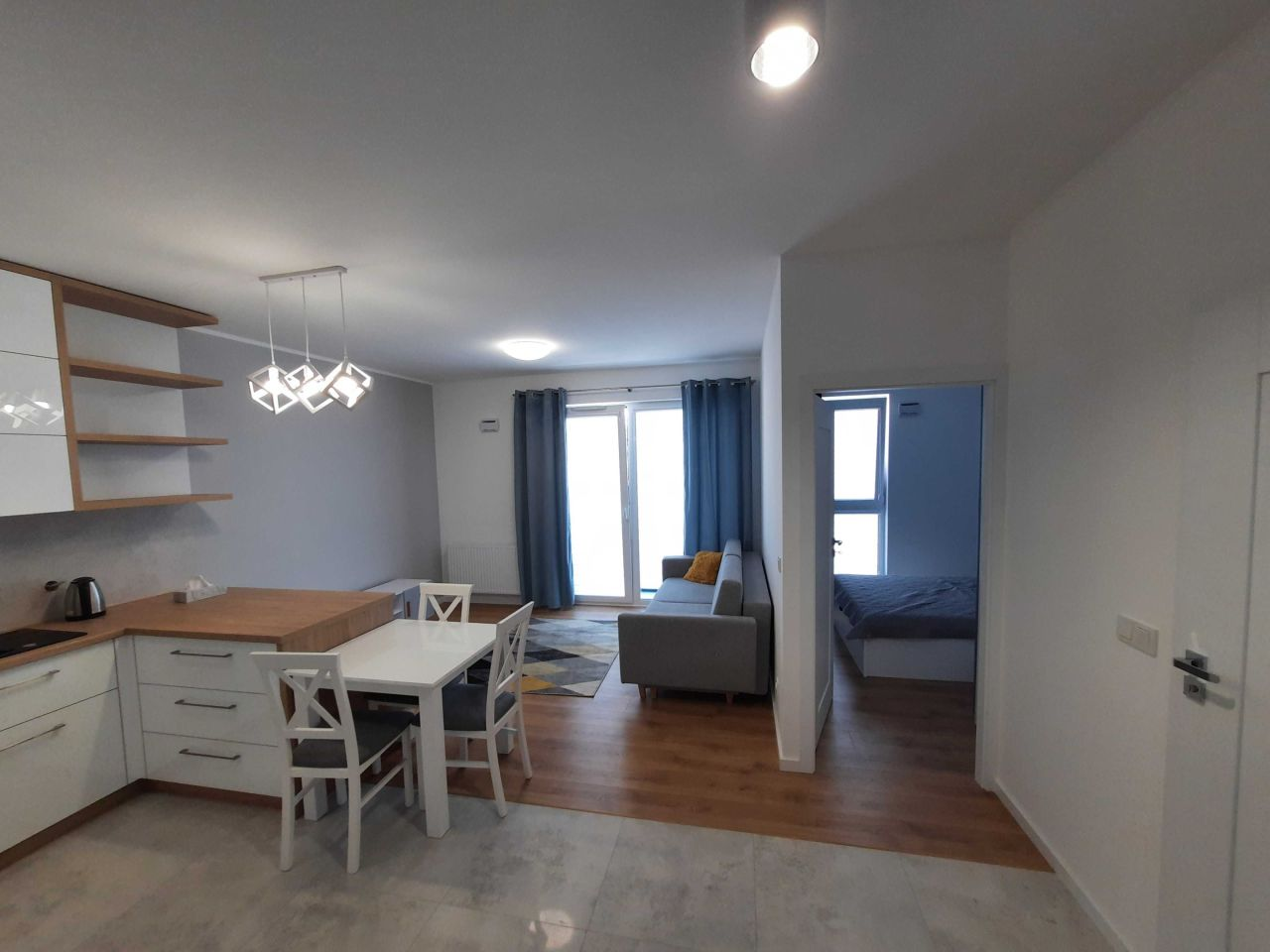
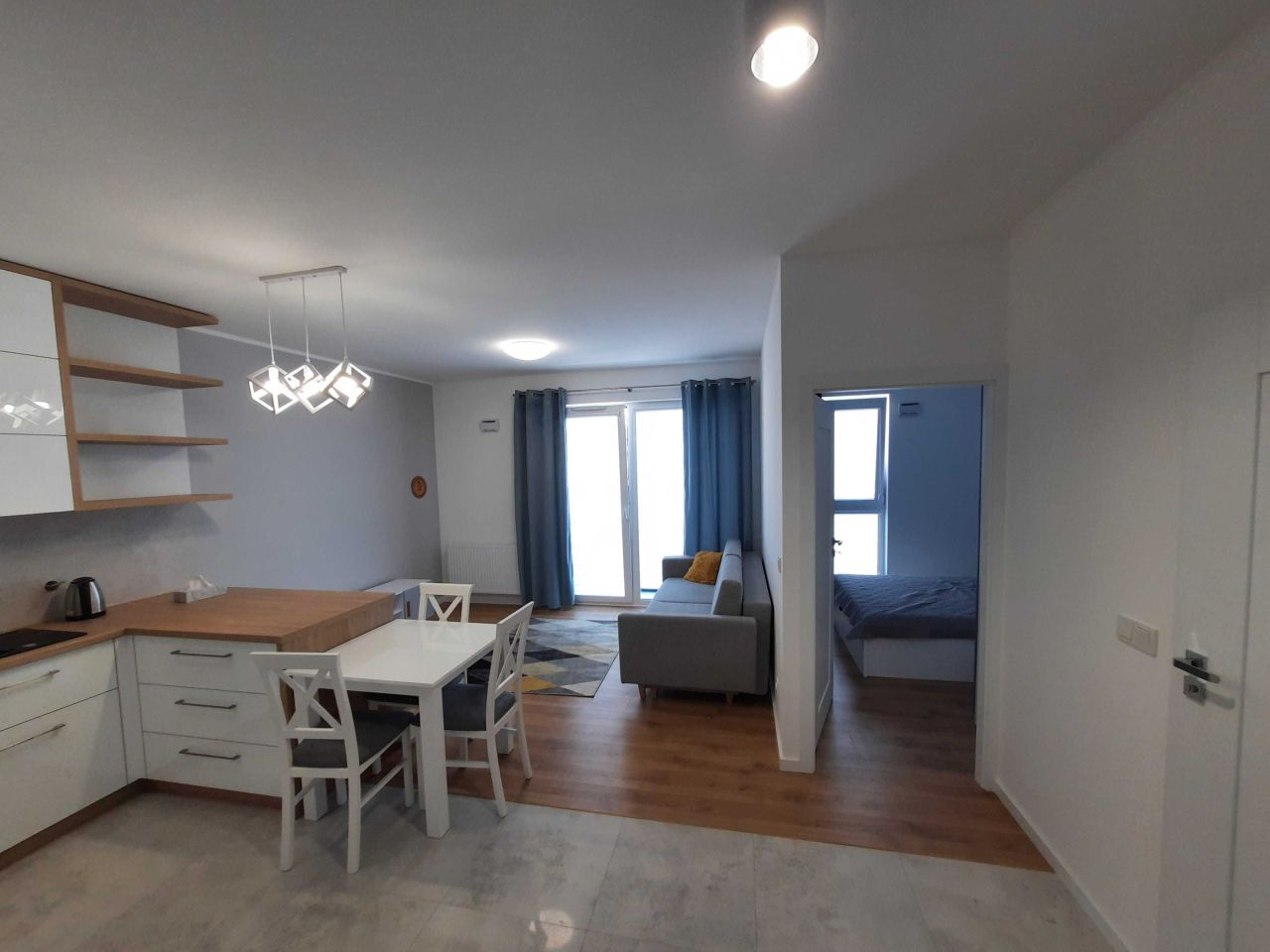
+ decorative plate [410,475,428,500]
